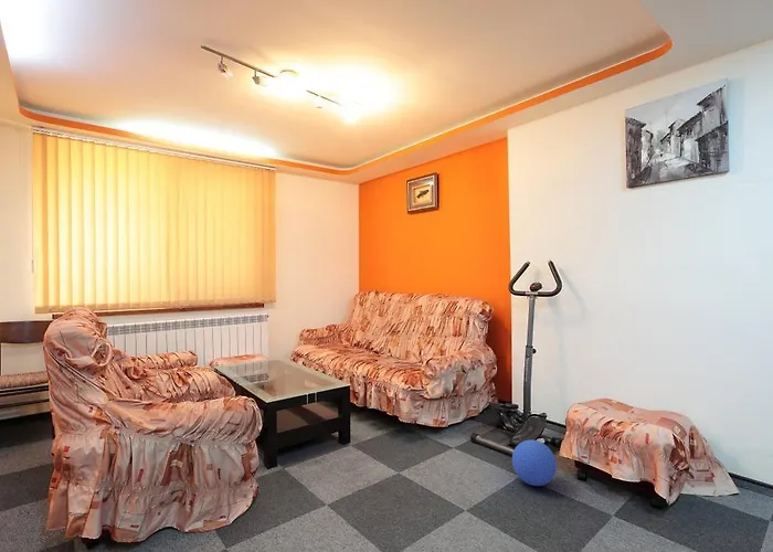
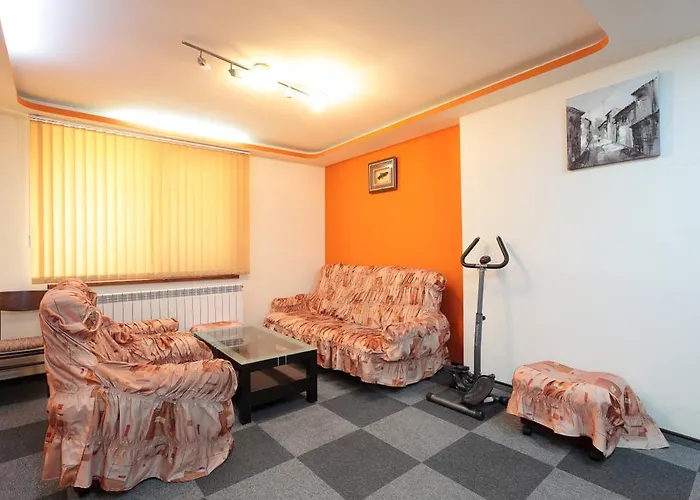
- ball [511,438,558,487]
